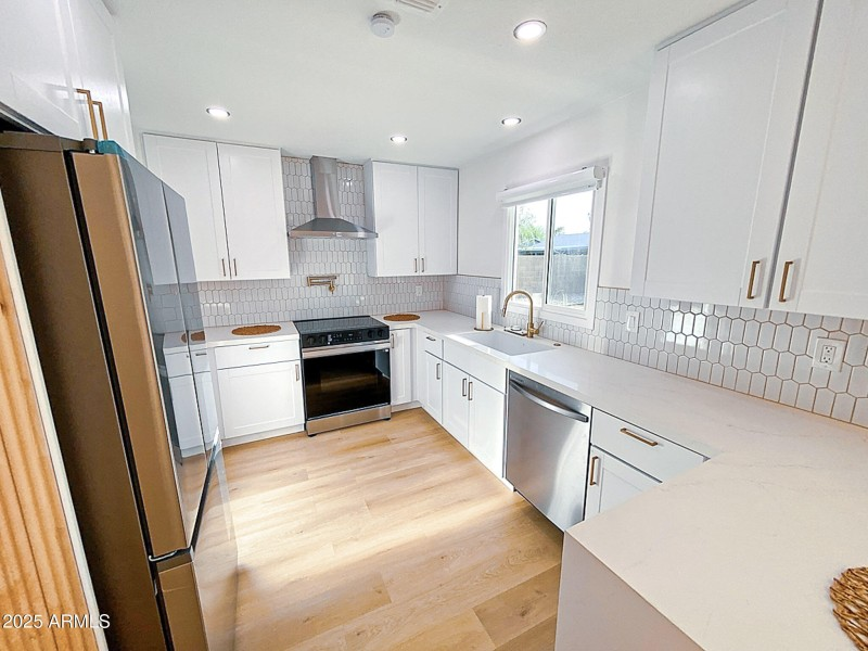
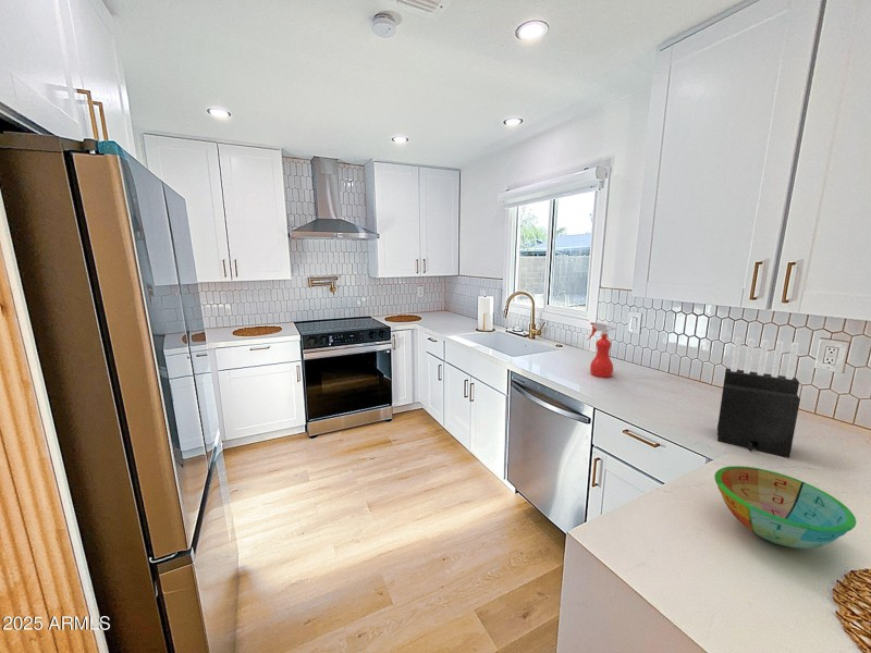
+ knife block [716,336,801,458]
+ bowl [713,465,857,550]
+ spray bottle [587,321,617,379]
